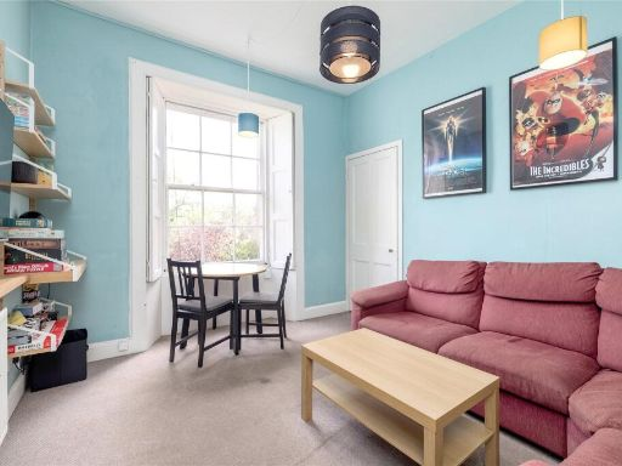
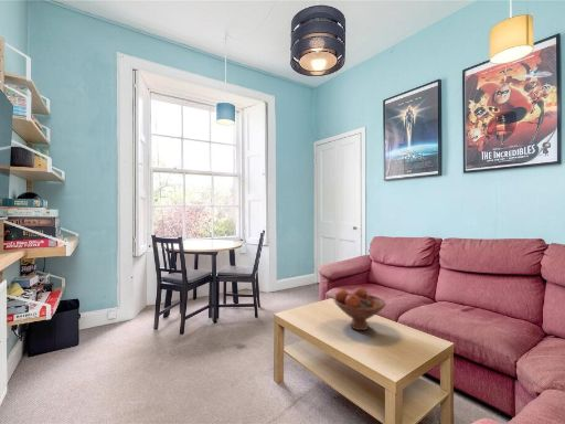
+ fruit bowl [333,286,386,331]
